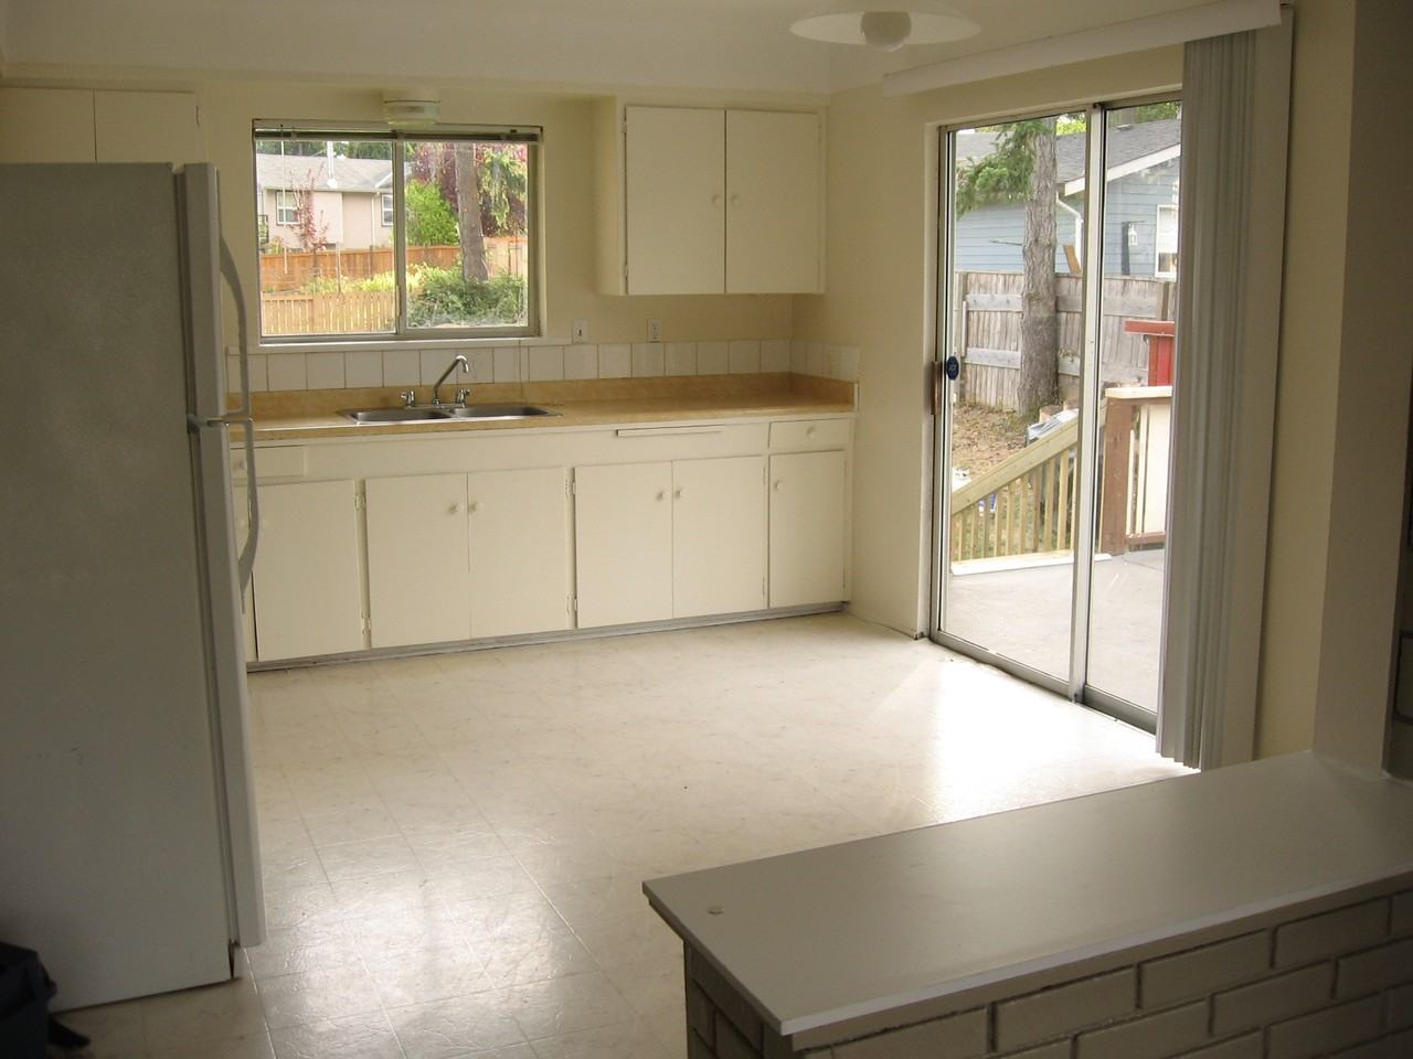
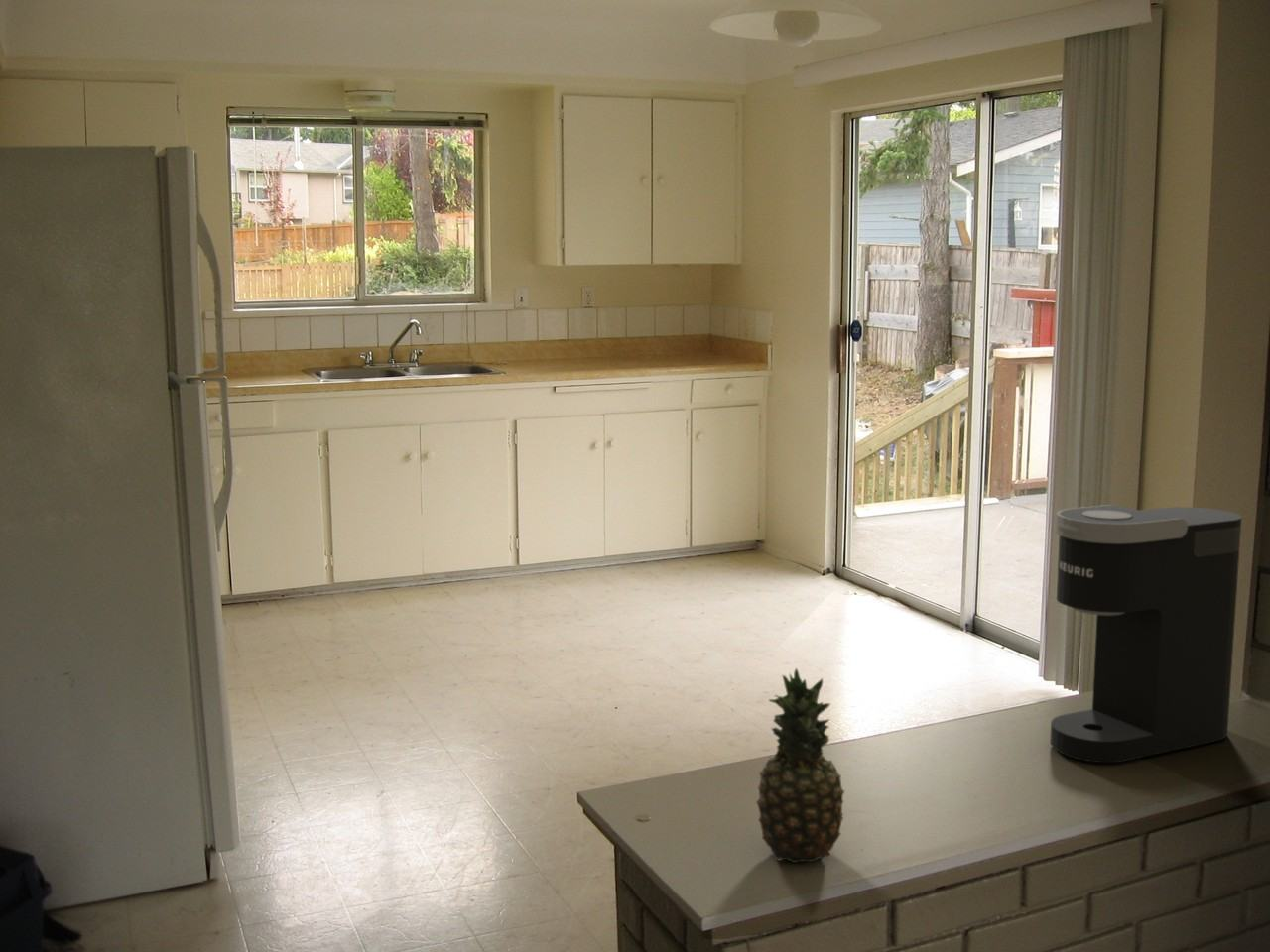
+ coffee maker [1049,504,1242,764]
+ fruit [755,666,845,864]
